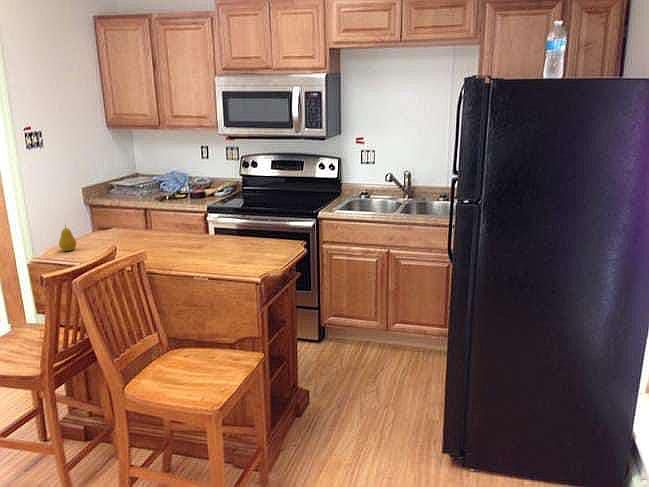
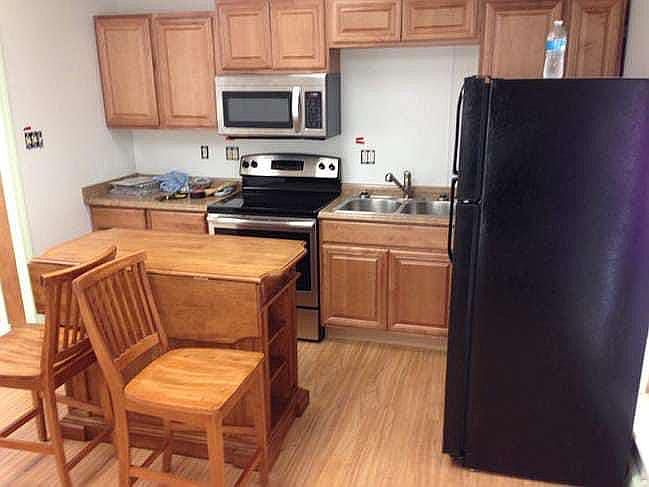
- fruit [58,224,77,252]
